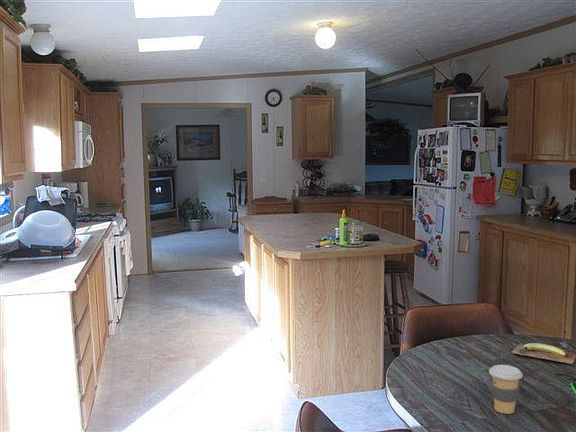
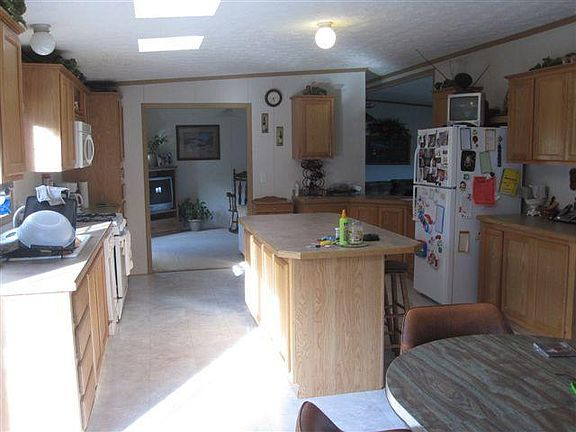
- banana [511,342,576,365]
- coffee cup [488,364,524,415]
